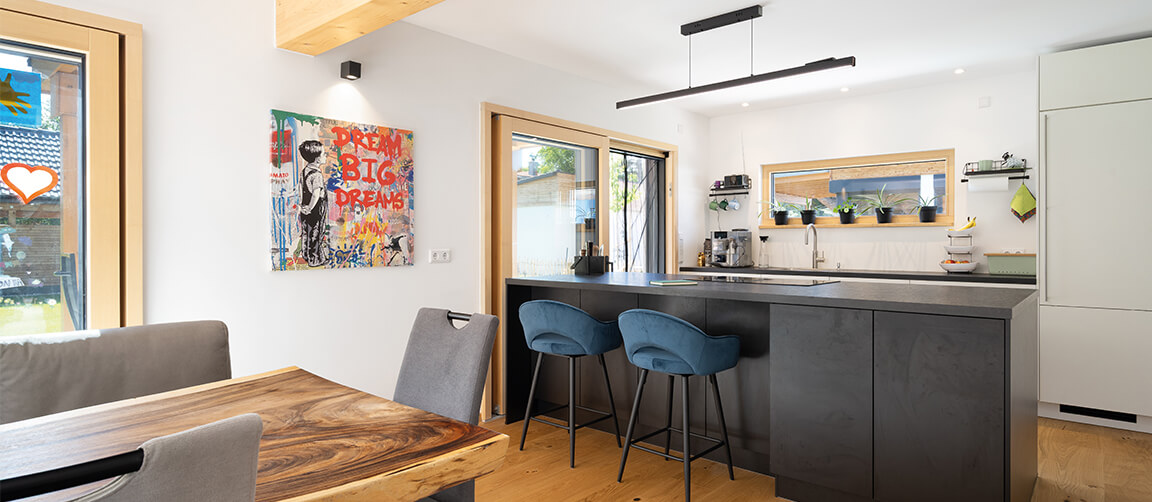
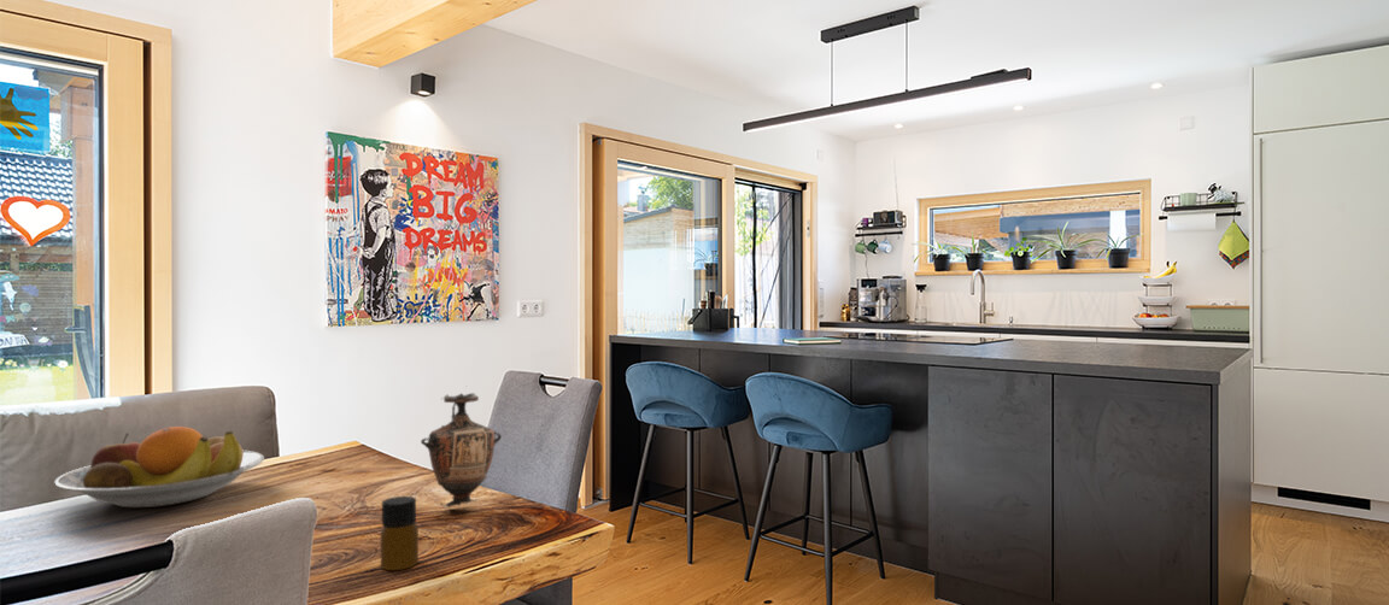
+ vase [420,384,503,510]
+ fruit bowl [53,425,265,509]
+ bottle [380,495,420,571]
